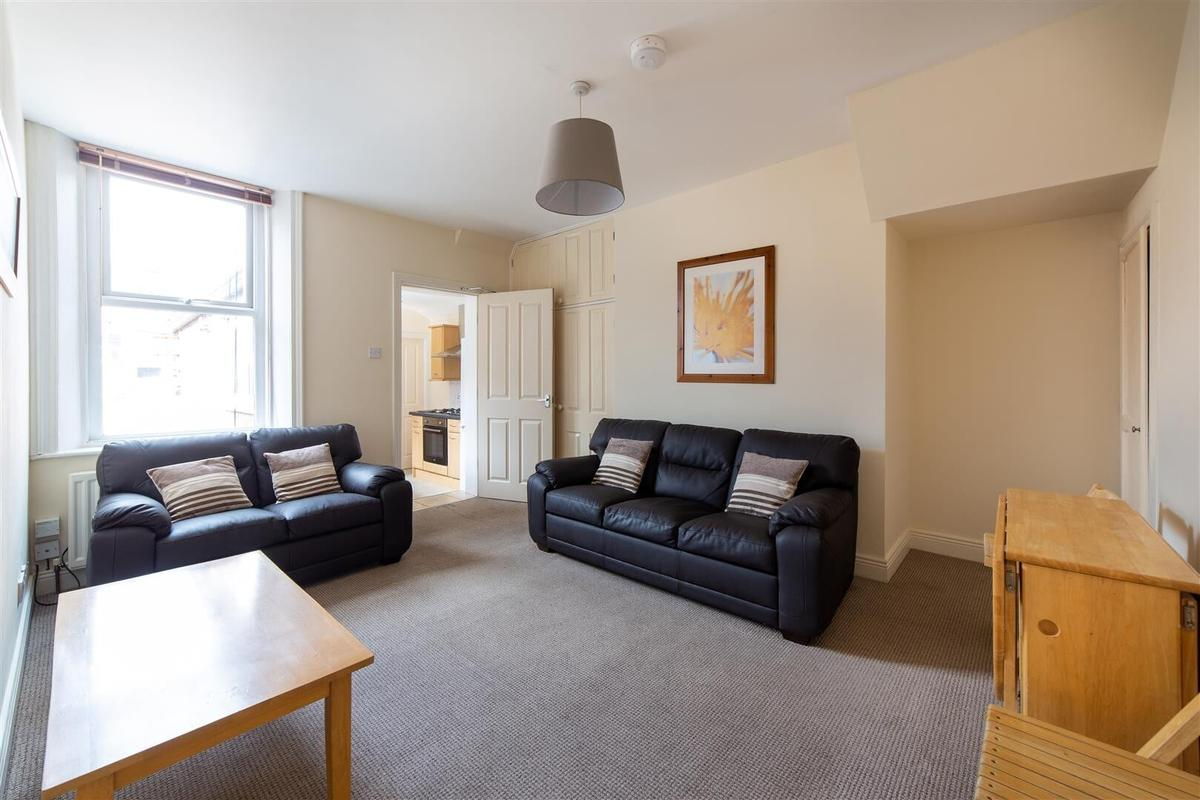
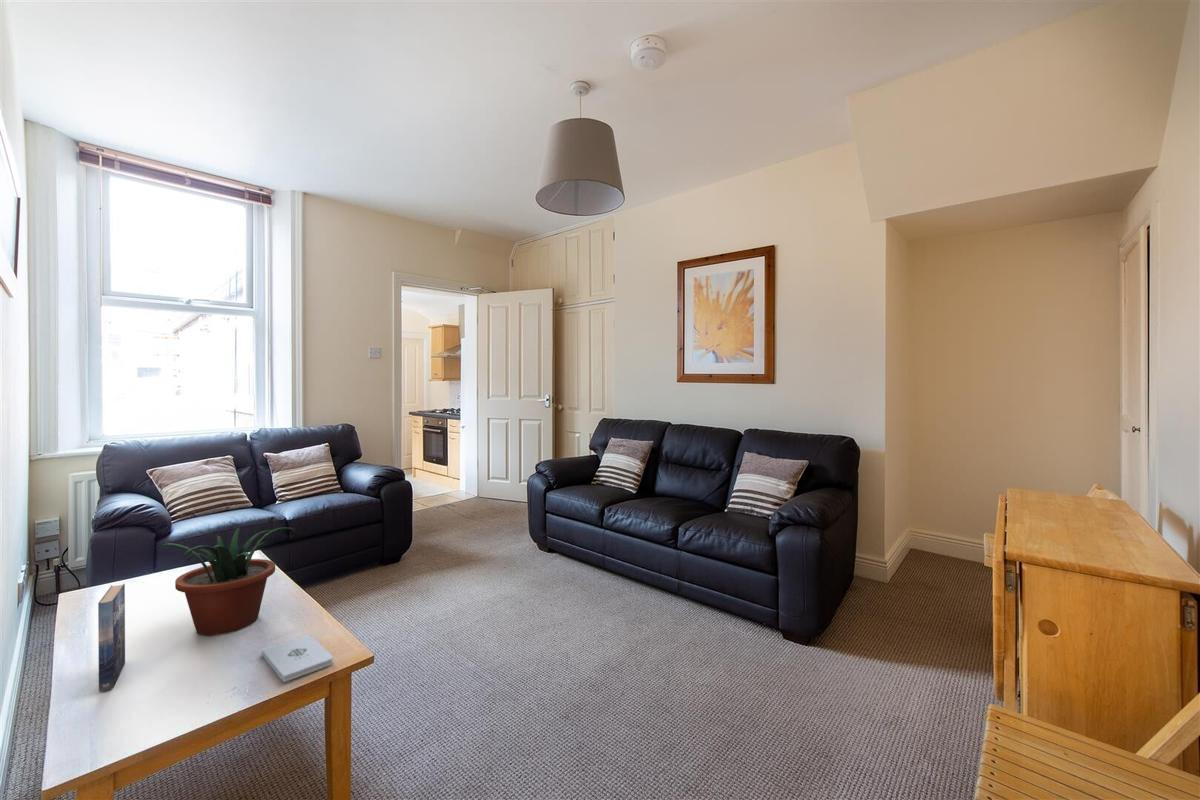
+ notepad [260,634,334,683]
+ potted plant [161,526,296,636]
+ book [97,582,126,692]
